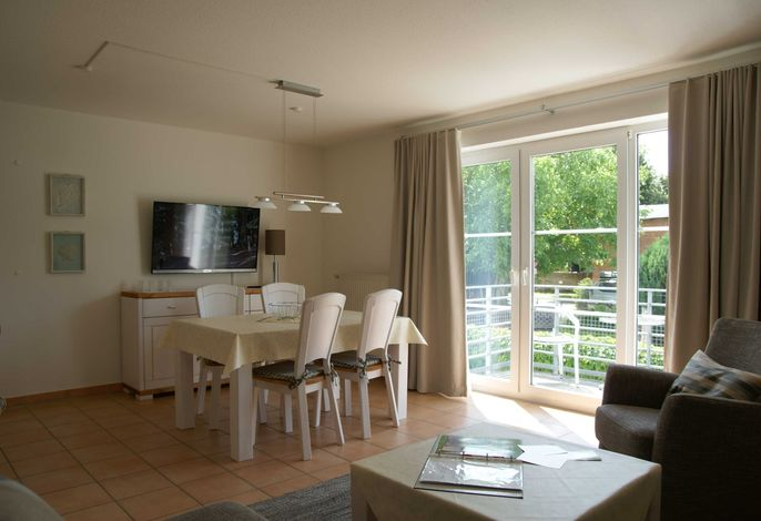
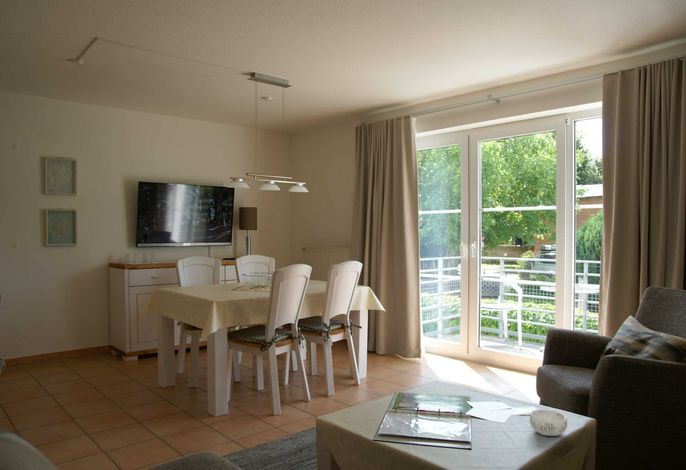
+ decorative bowl [529,408,568,437]
